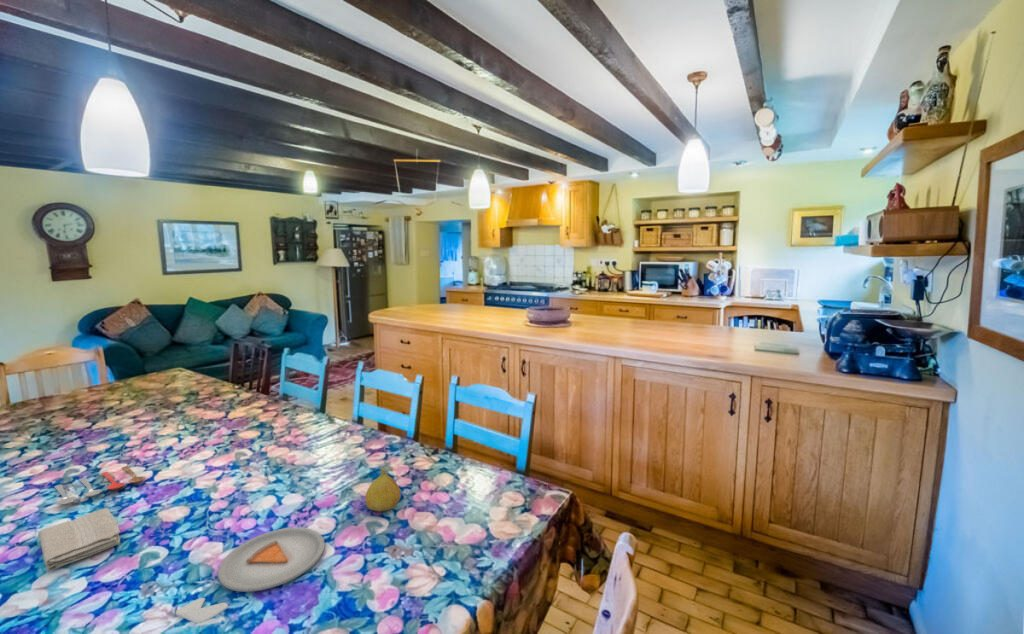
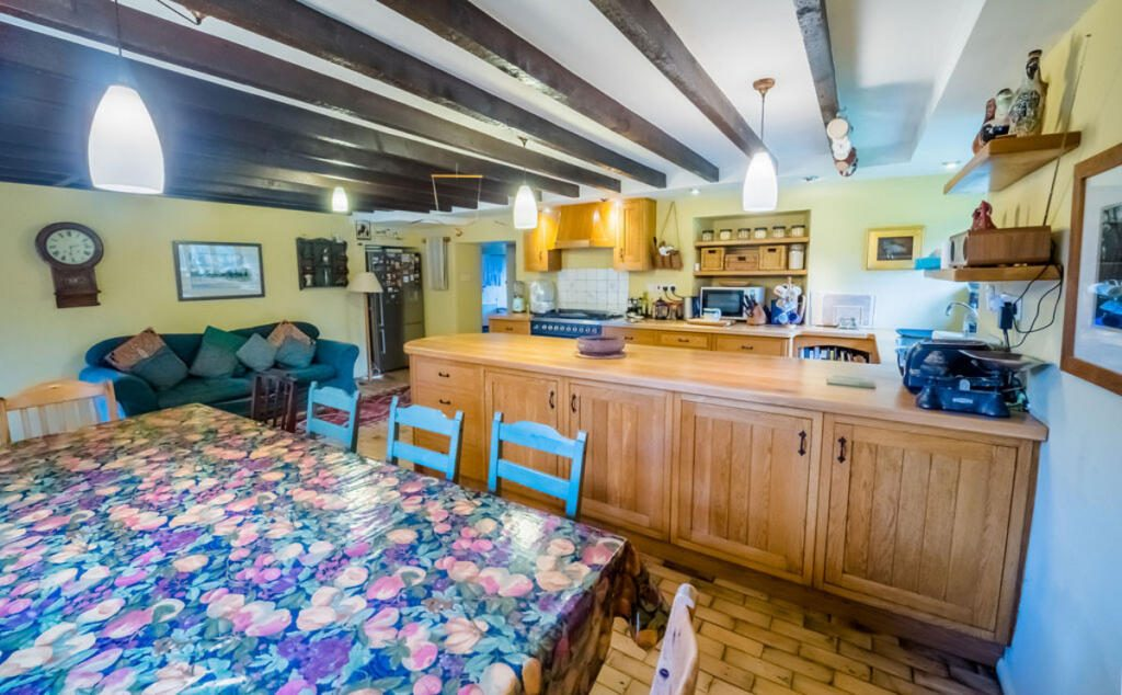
- dinner plate [174,526,326,624]
- cooking utensil [54,465,147,506]
- fruit [364,467,401,512]
- washcloth [37,507,121,572]
